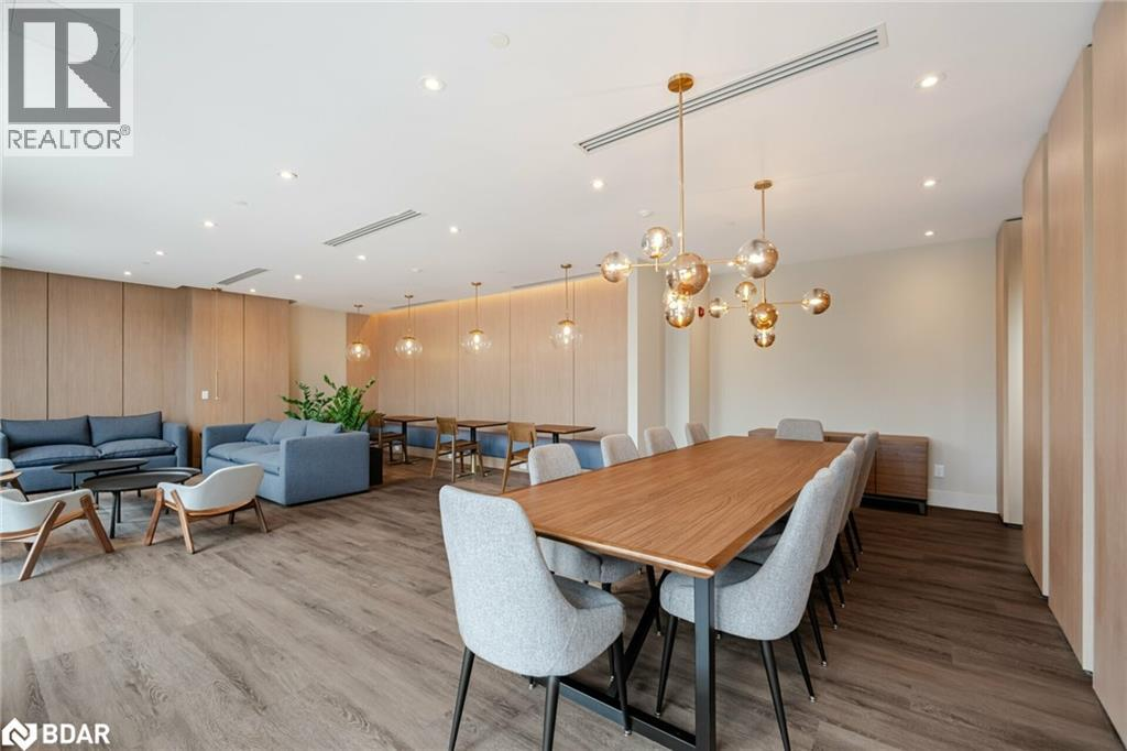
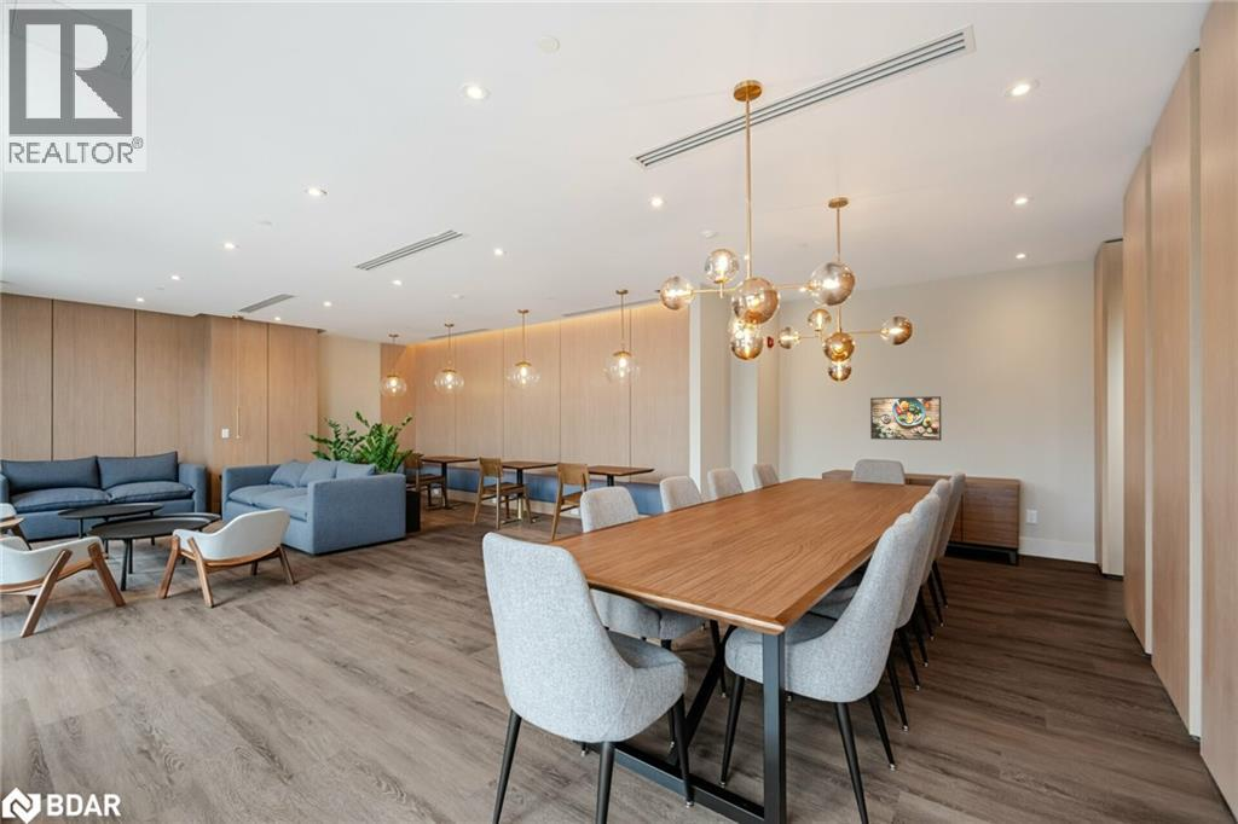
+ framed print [869,395,943,442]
